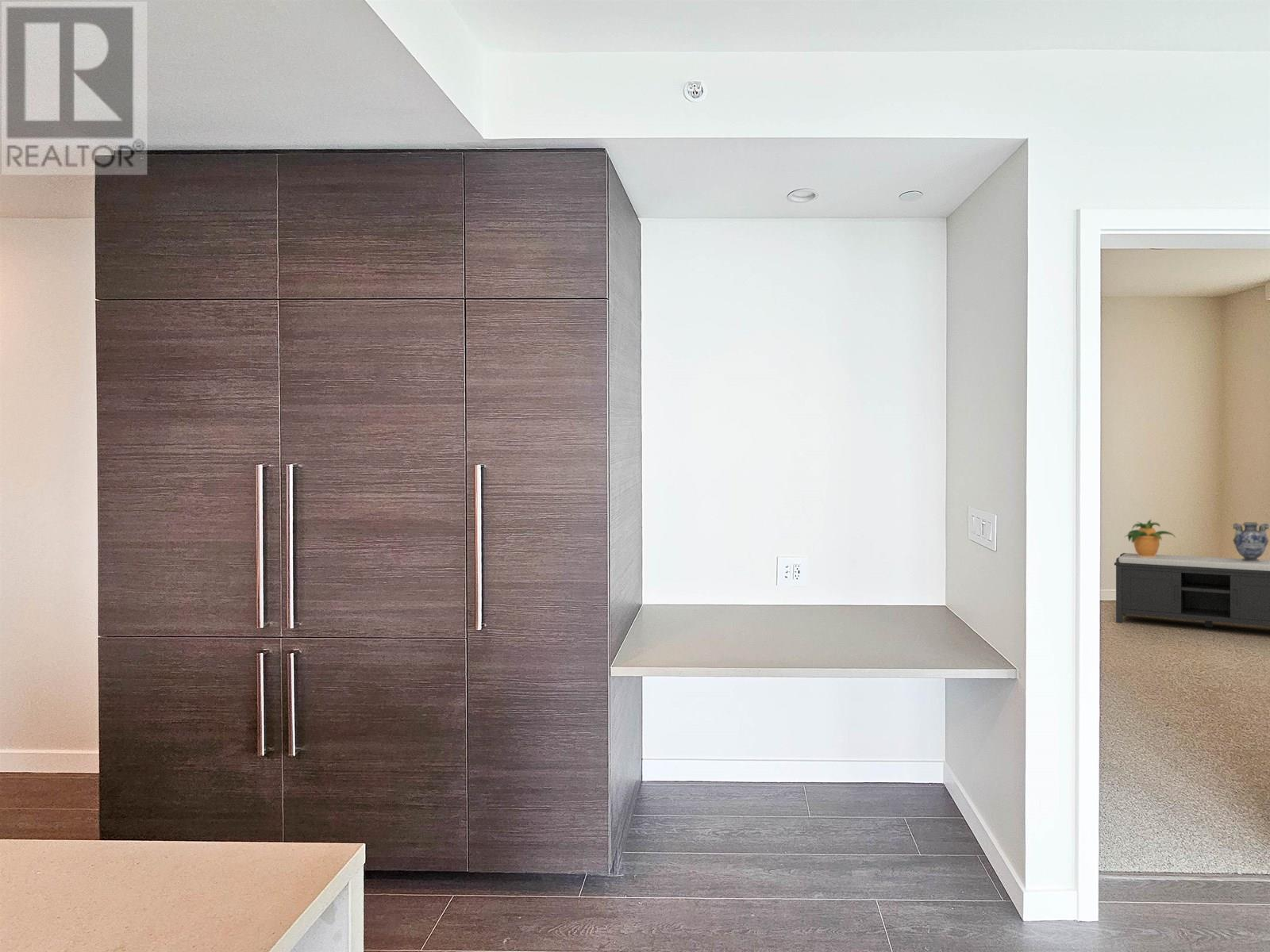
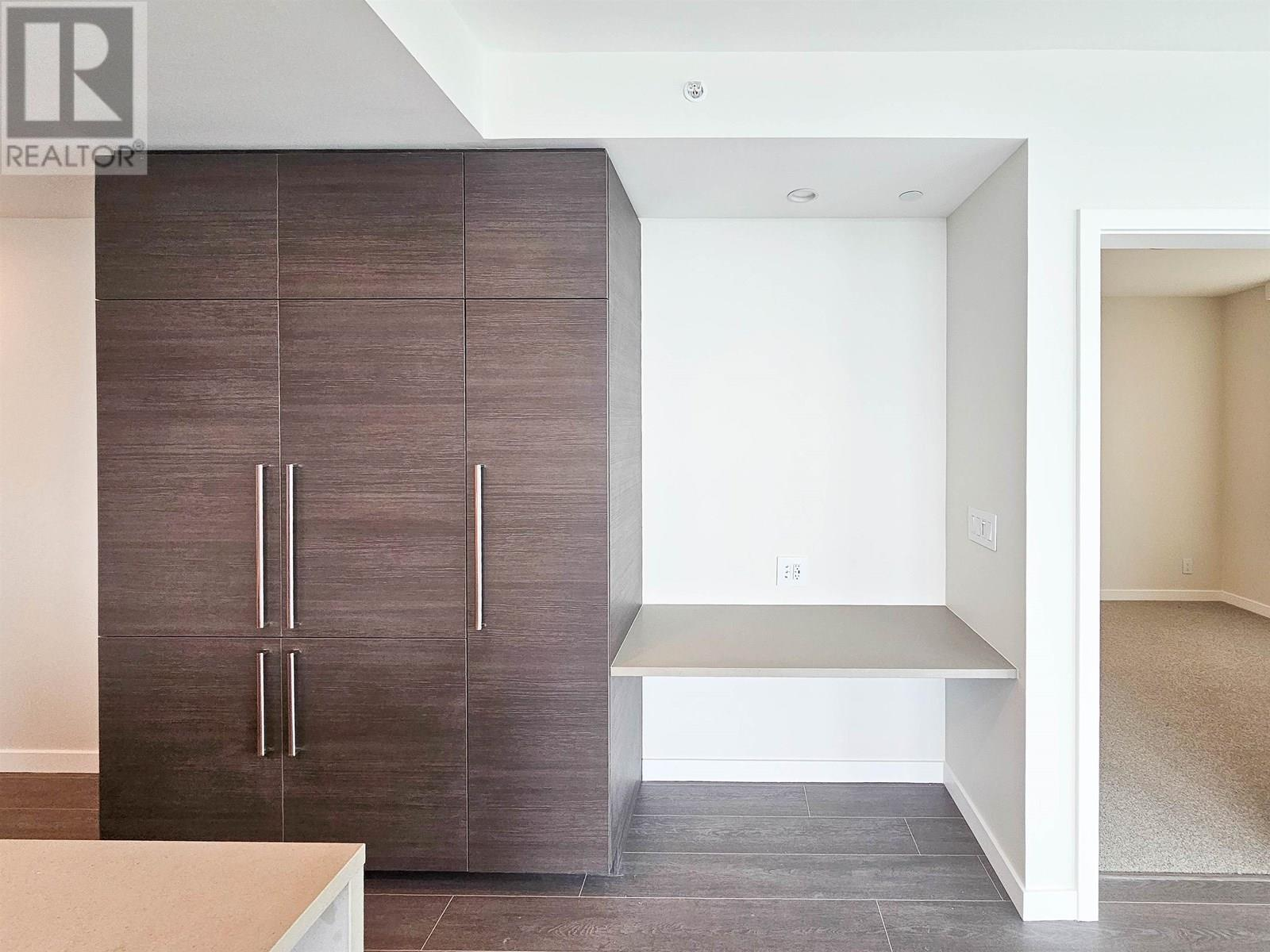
- potted plant [1124,519,1176,557]
- bench [1114,552,1270,628]
- decorative vase [1232,521,1270,562]
